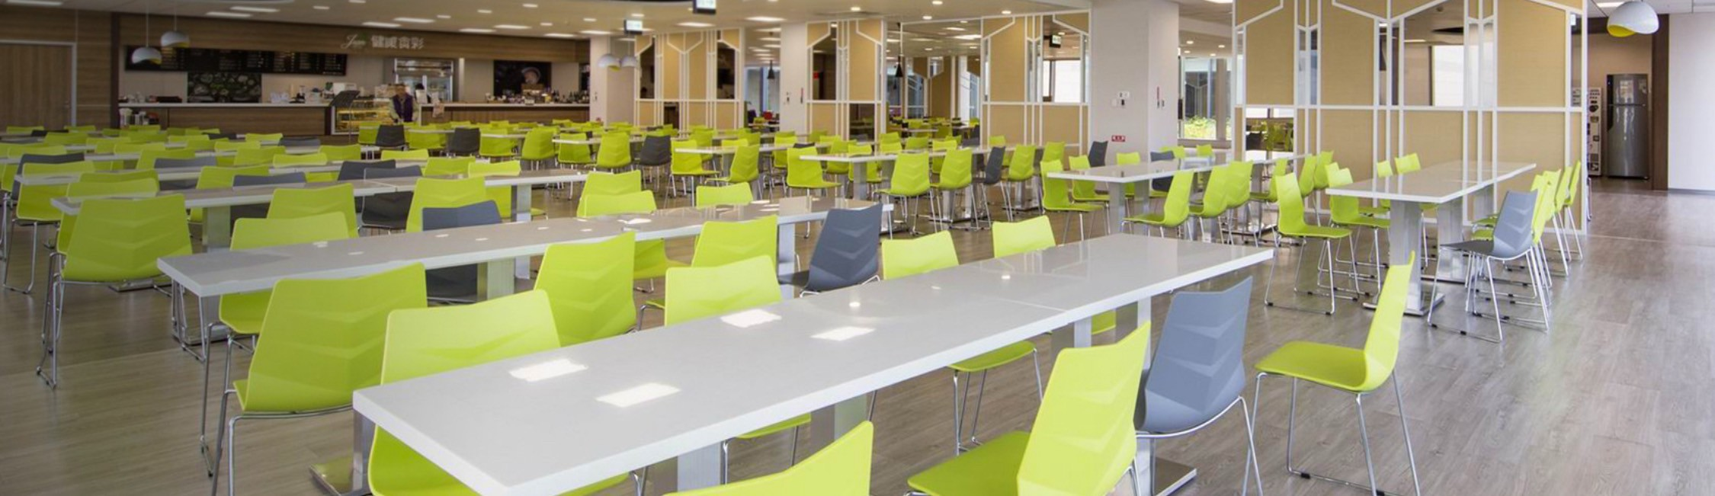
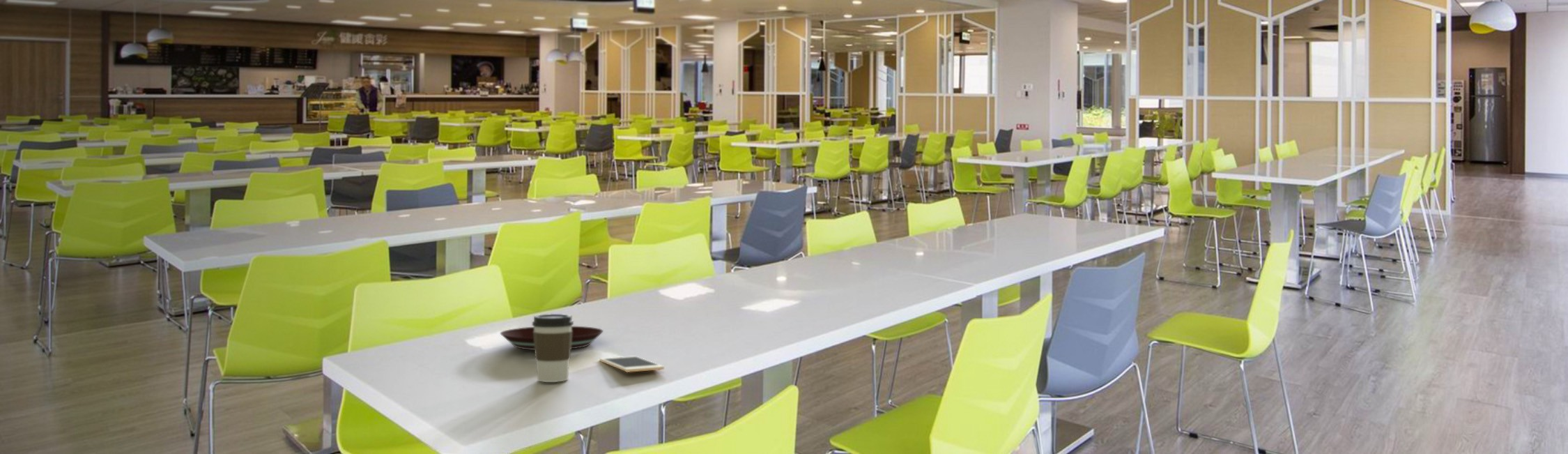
+ plate [500,326,604,351]
+ cell phone [599,356,665,373]
+ coffee cup [532,313,574,383]
